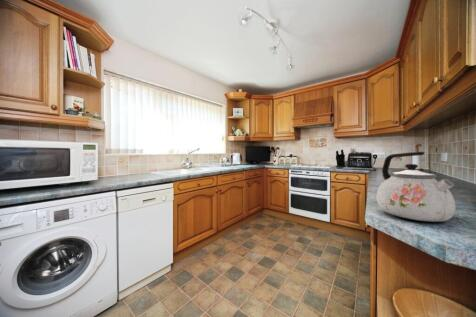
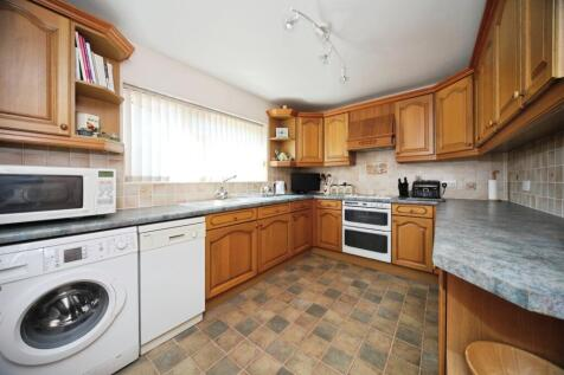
- kettle [376,151,457,223]
